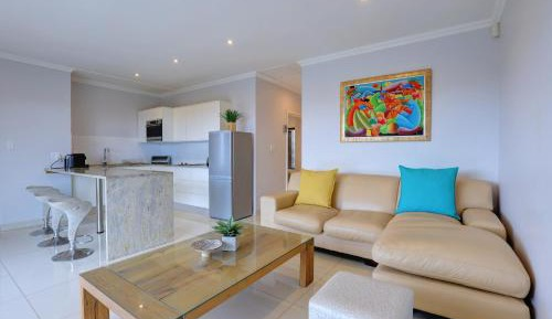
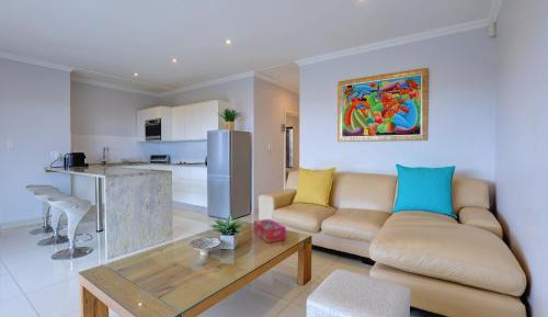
+ tissue box [252,218,287,244]
